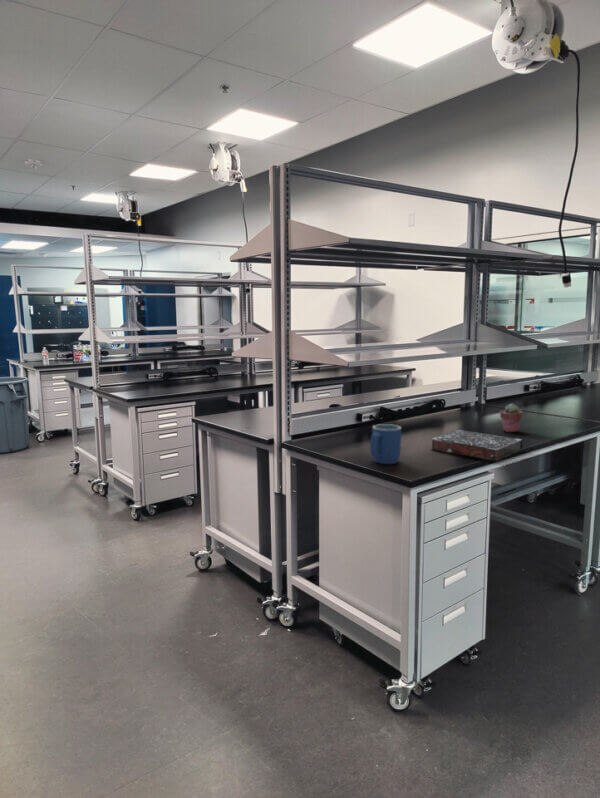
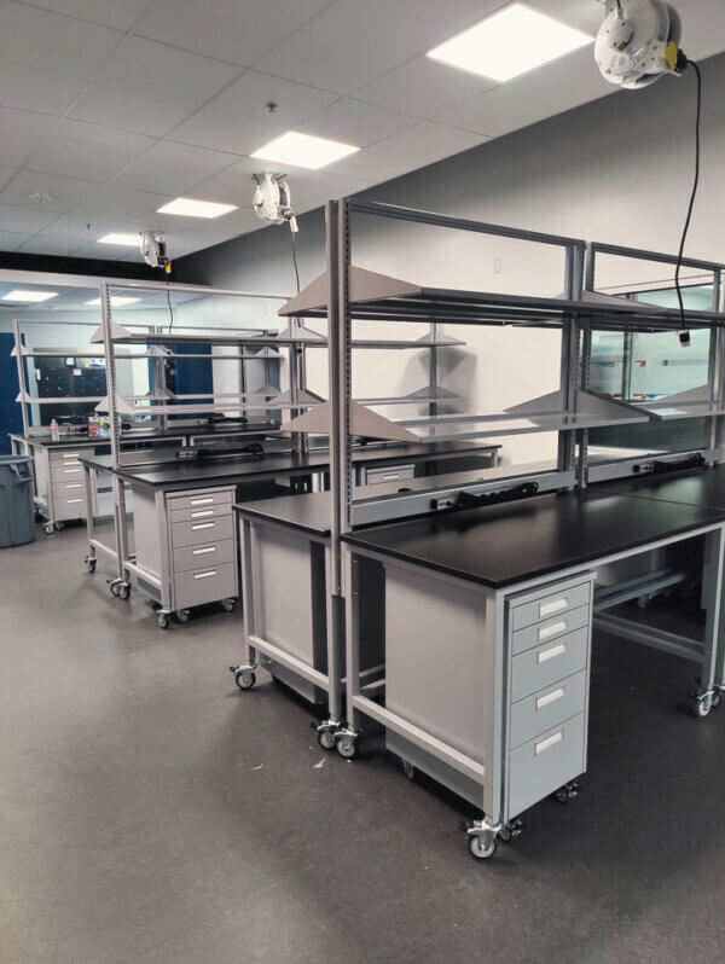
- potted succulent [499,403,524,433]
- book [430,429,524,462]
- mug [369,423,402,465]
